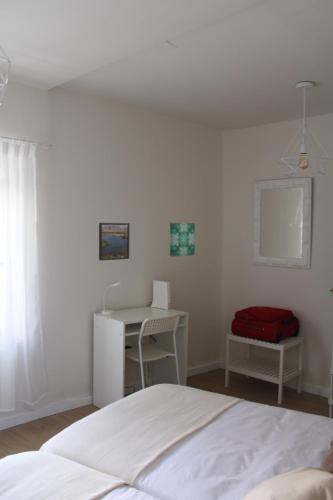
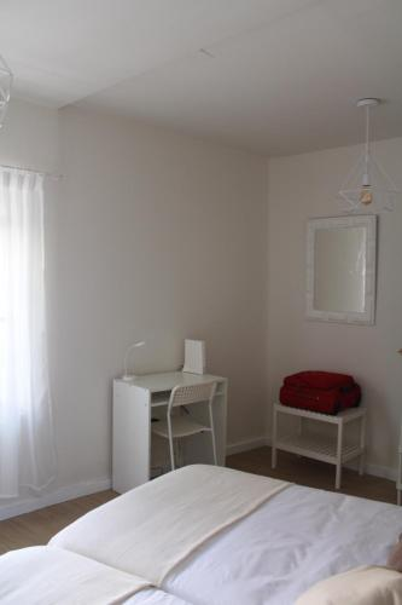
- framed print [98,222,130,262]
- wall art [169,222,196,257]
